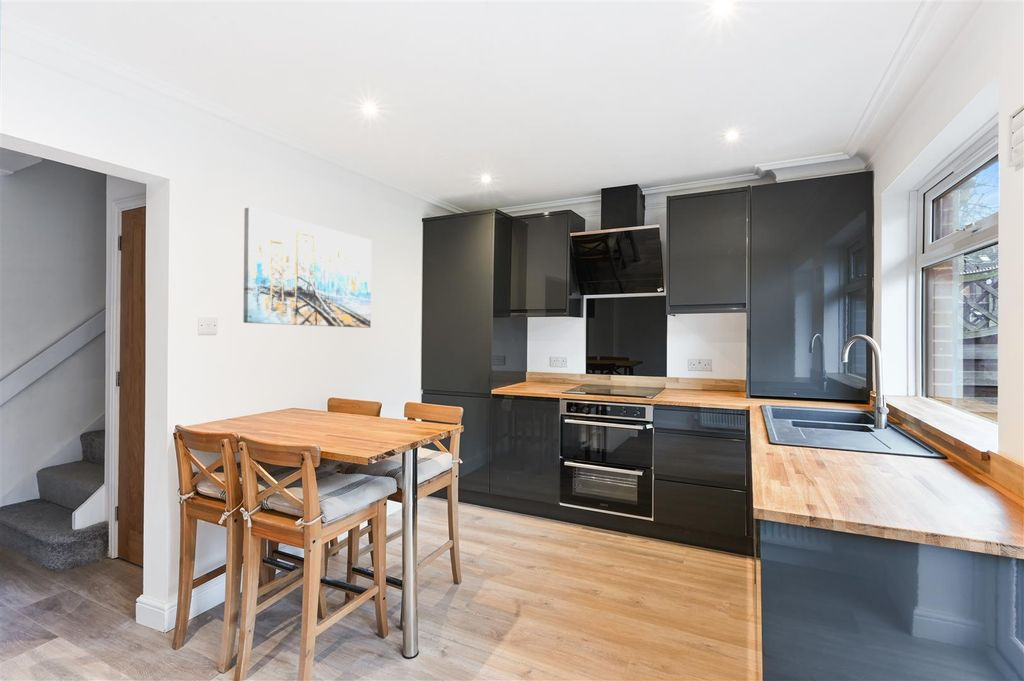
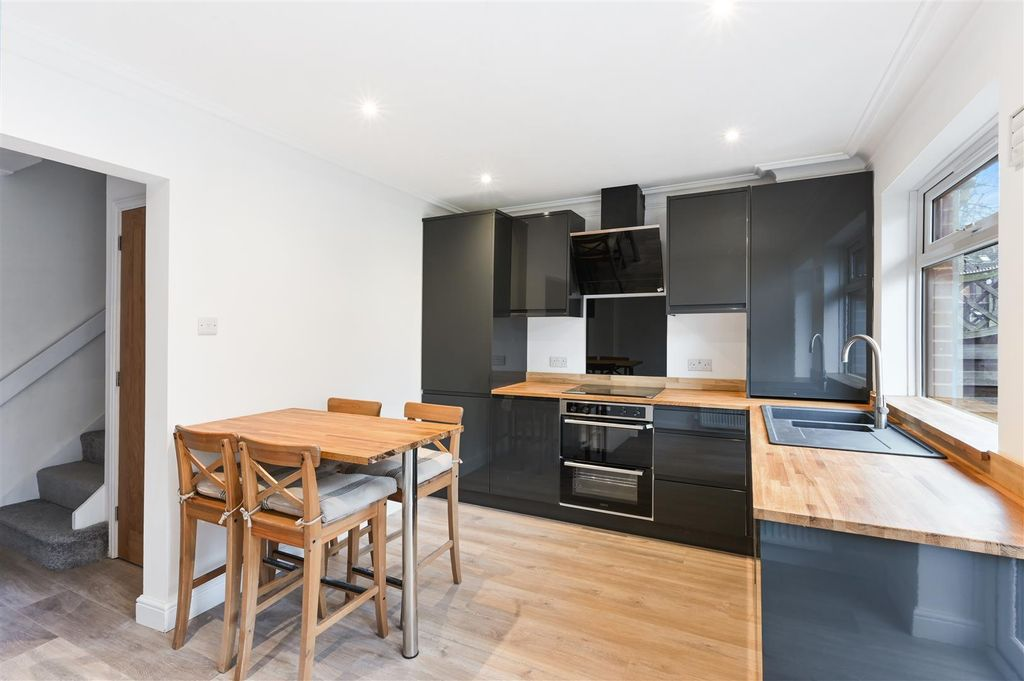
- wall art [242,206,372,329]
